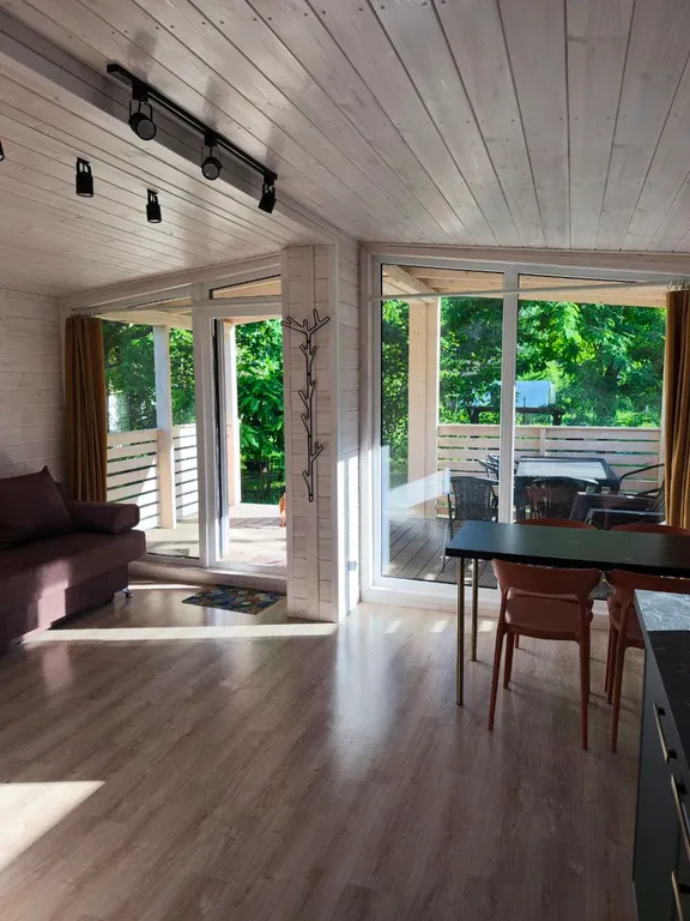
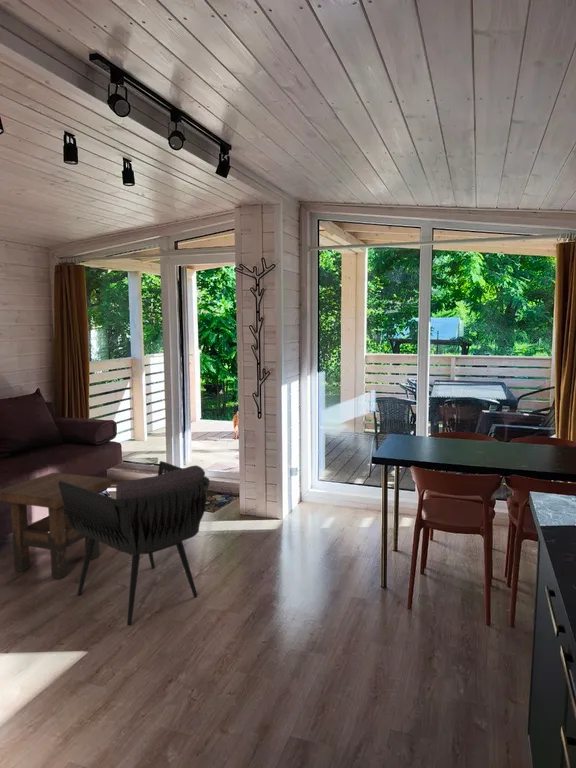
+ armchair [59,460,211,626]
+ side table [0,472,112,580]
